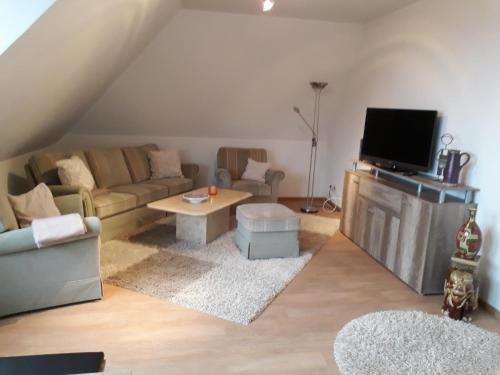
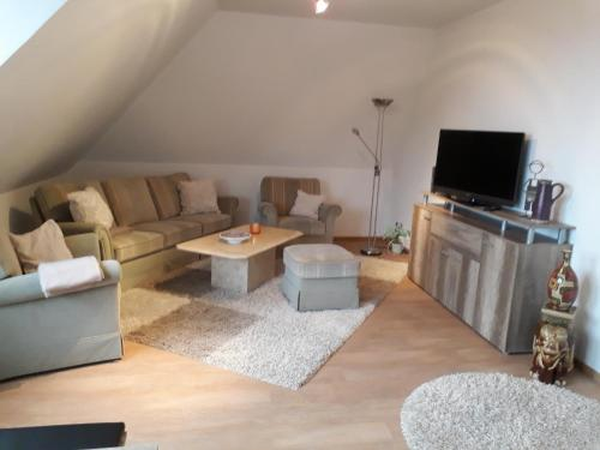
+ potted plant [382,226,412,254]
